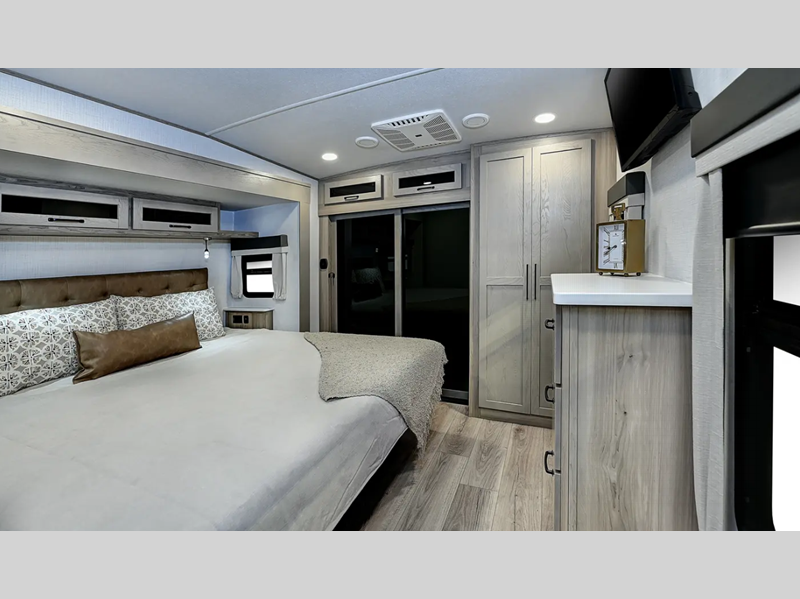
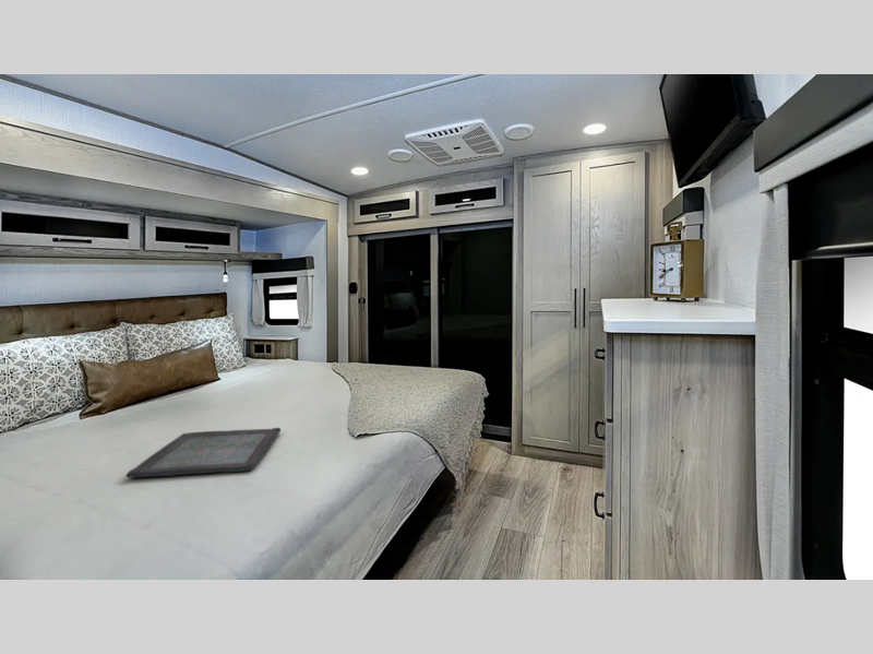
+ serving tray [124,427,282,478]
